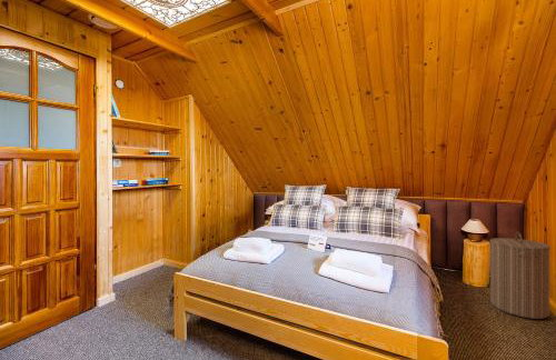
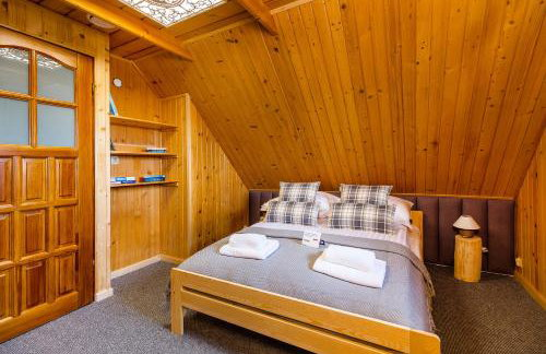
- laundry hamper [489,231,552,320]
